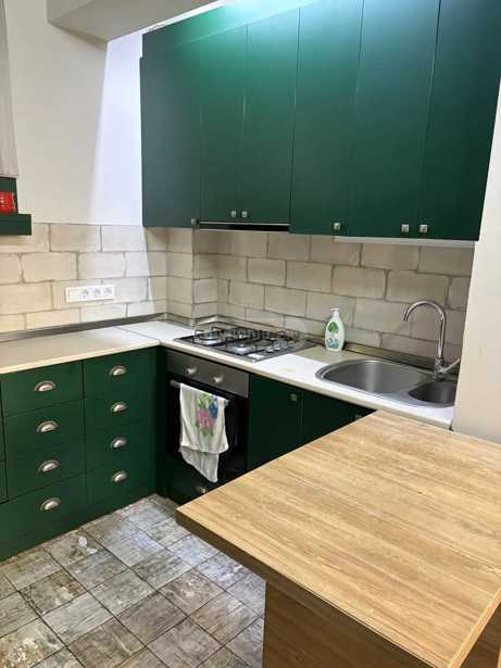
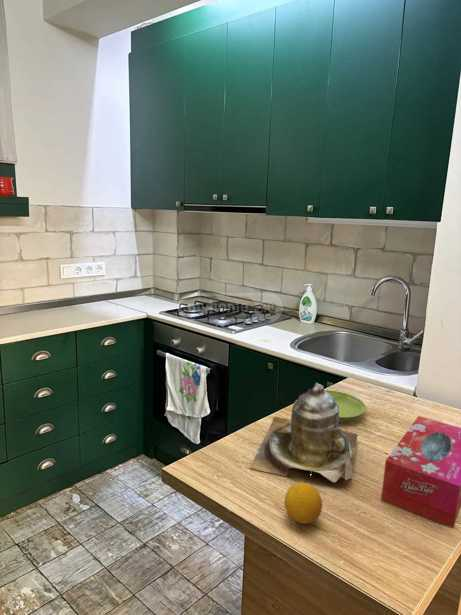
+ fruit [284,478,323,525]
+ tissue box [380,415,461,529]
+ saucer [324,389,367,423]
+ teapot [249,382,359,483]
